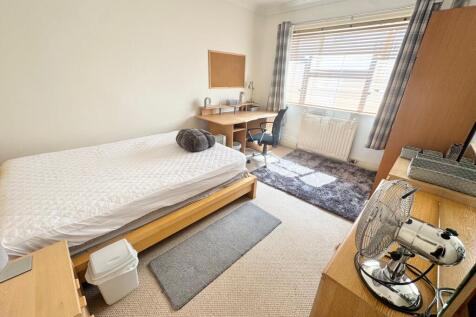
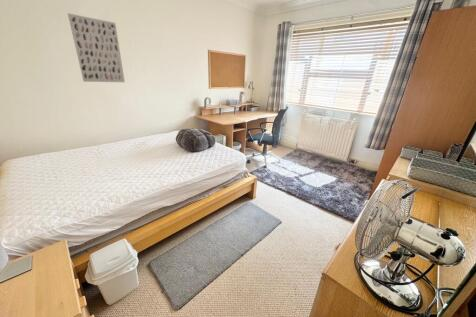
+ wall art [67,12,126,83]
